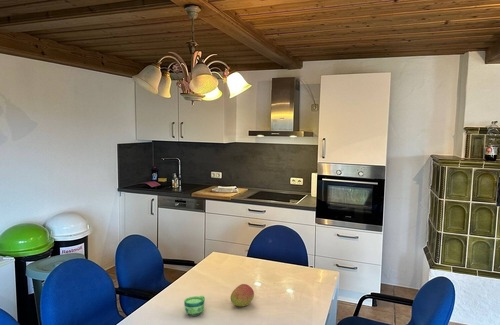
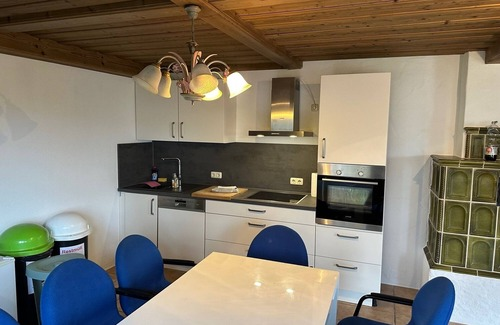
- cup [183,295,206,317]
- fruit [229,283,255,308]
